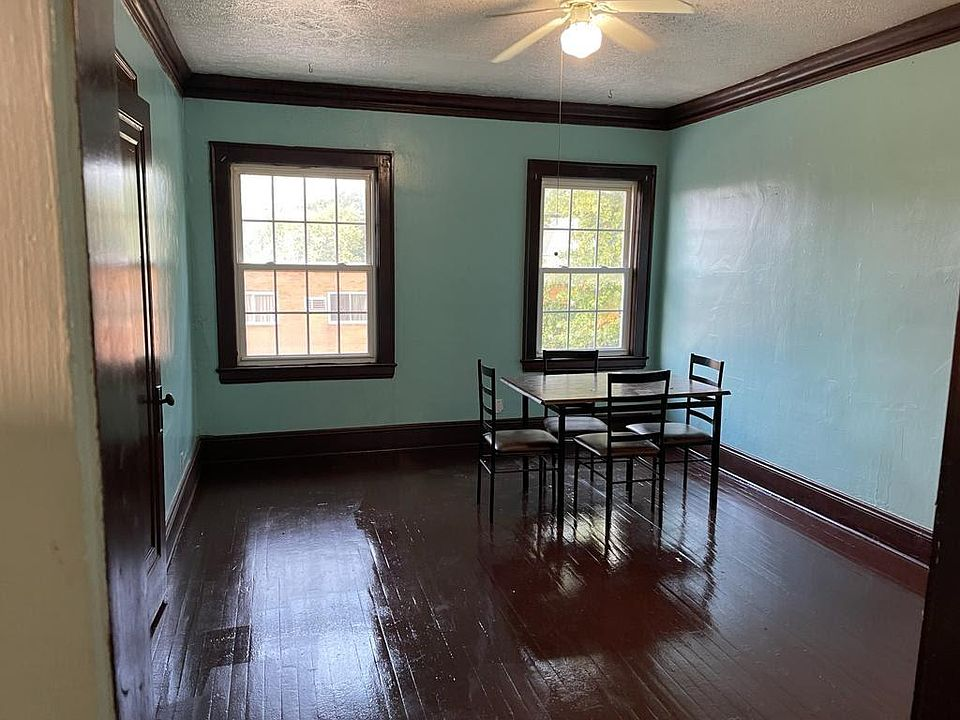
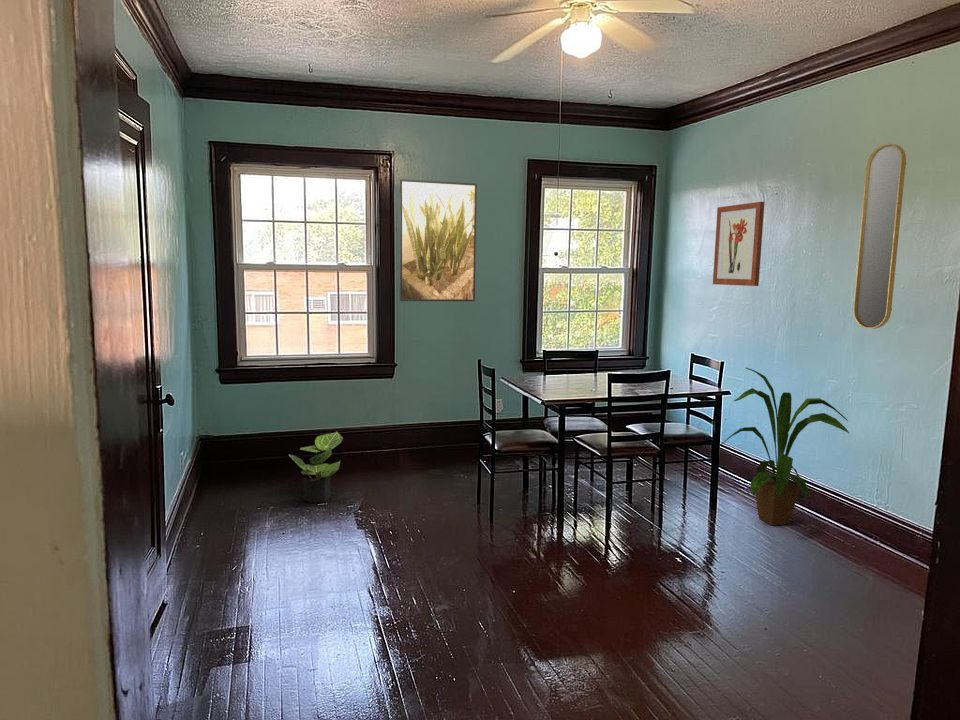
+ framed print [399,178,478,302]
+ house plant [720,367,850,527]
+ wall art [712,201,766,287]
+ potted plant [287,430,344,504]
+ home mirror [852,143,907,330]
